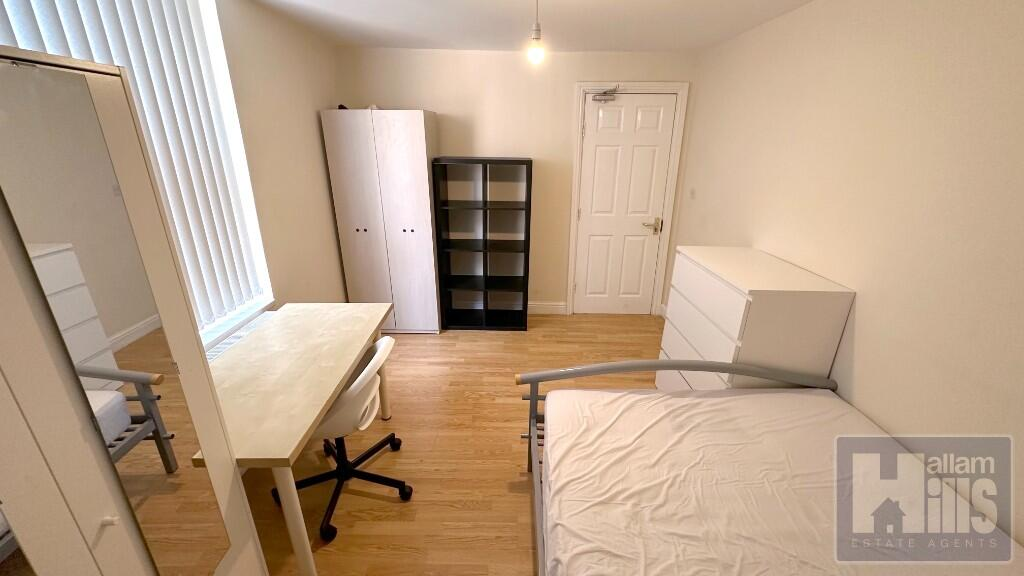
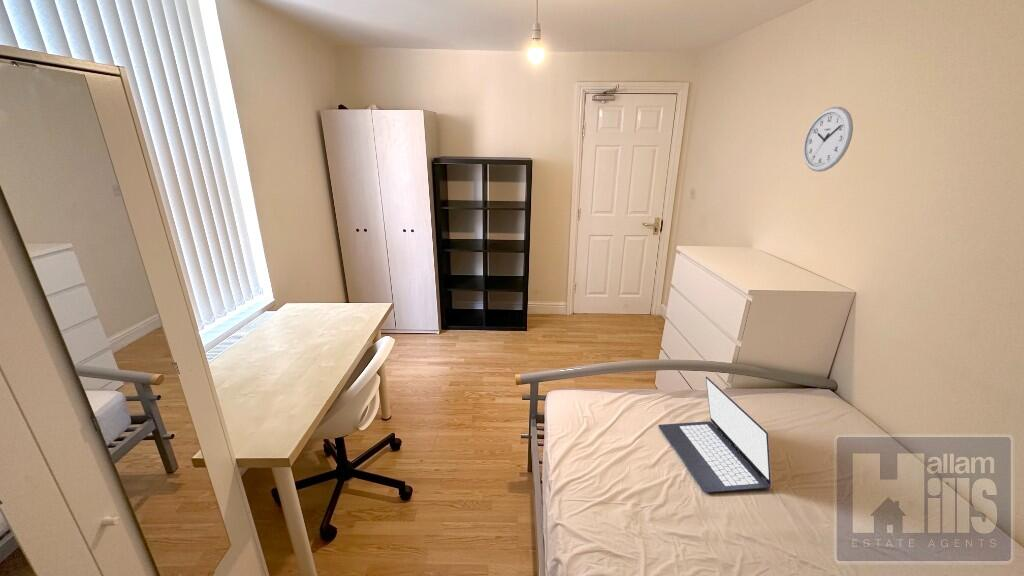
+ wall clock [802,106,854,173]
+ laptop [657,375,773,494]
